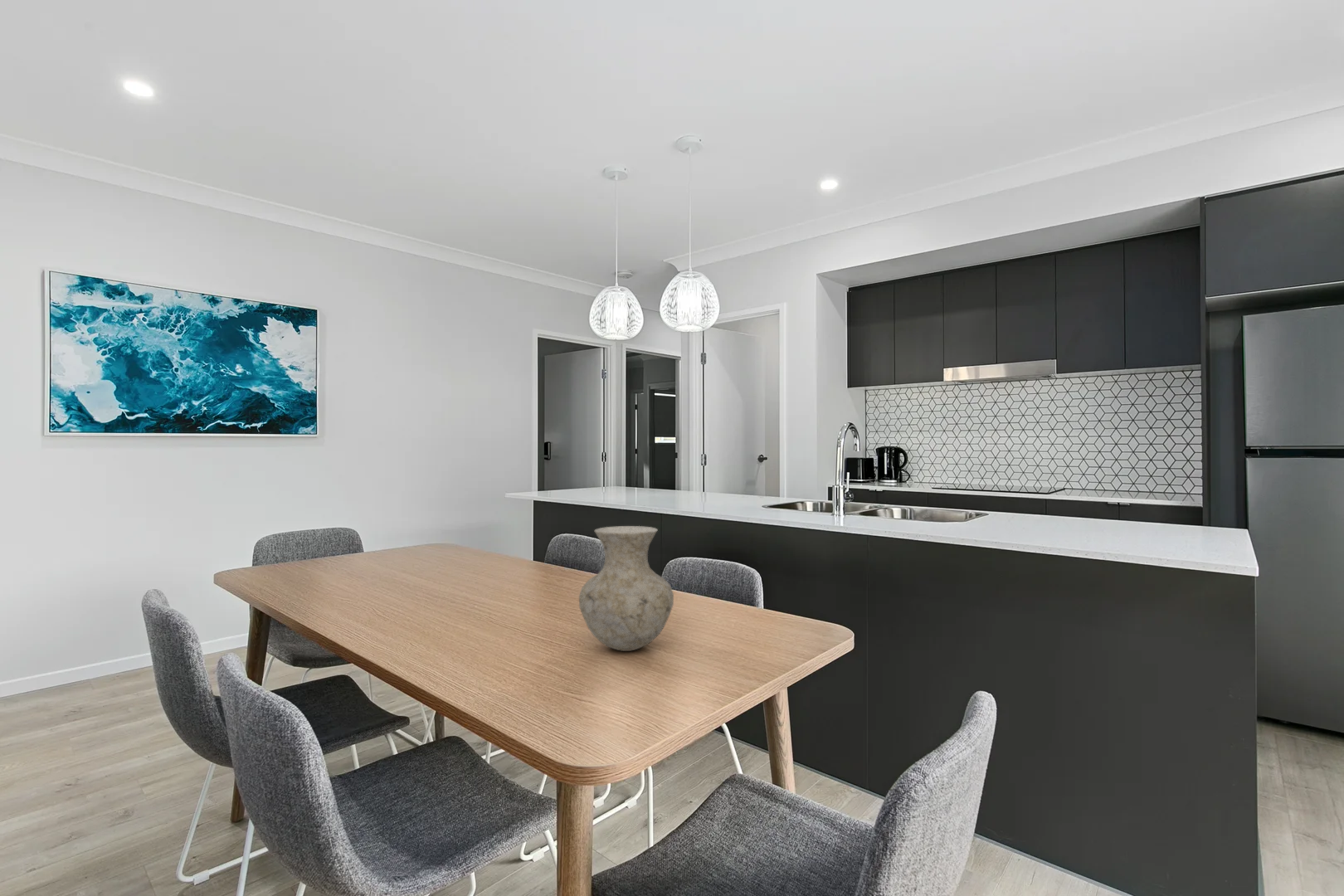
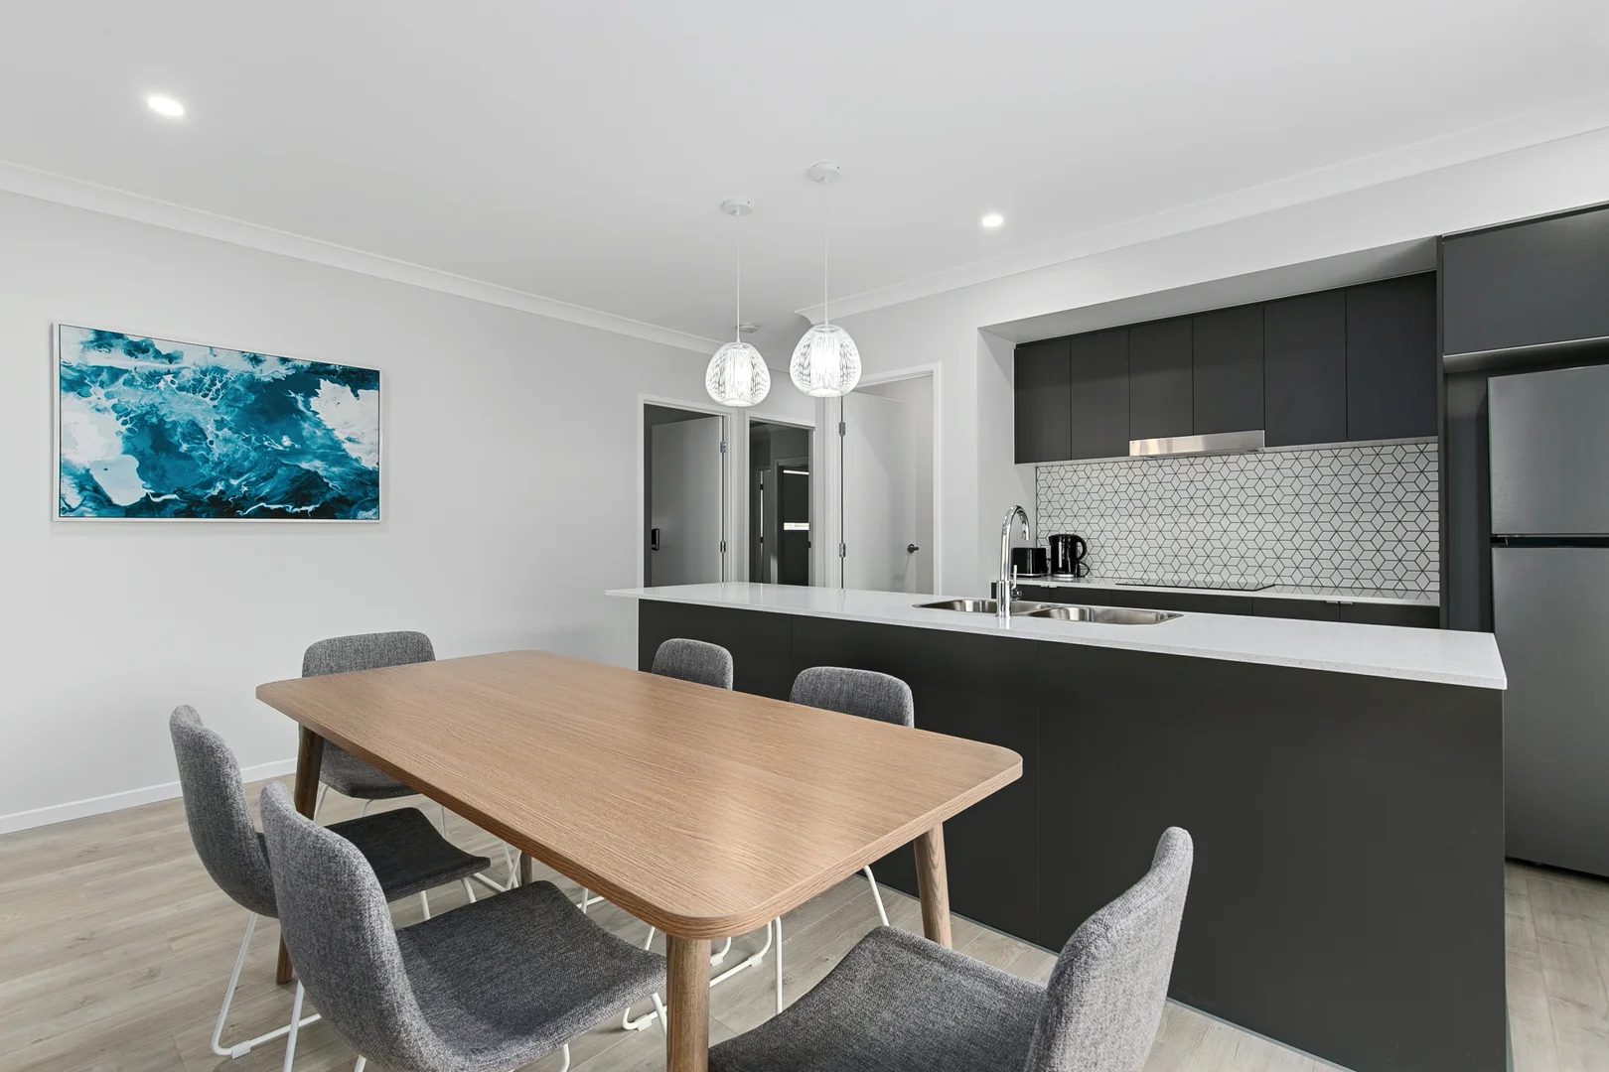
- vase [578,525,674,652]
